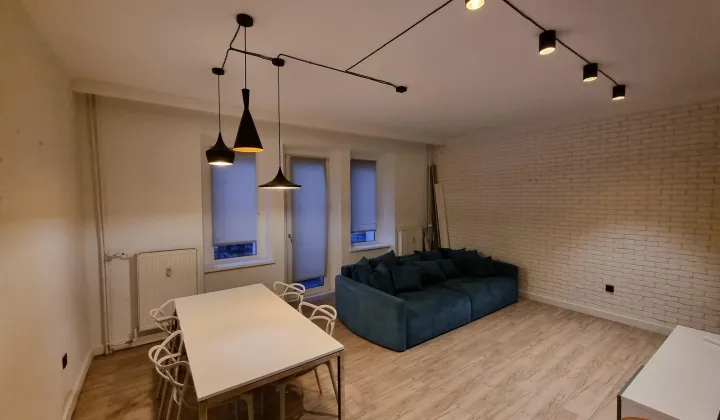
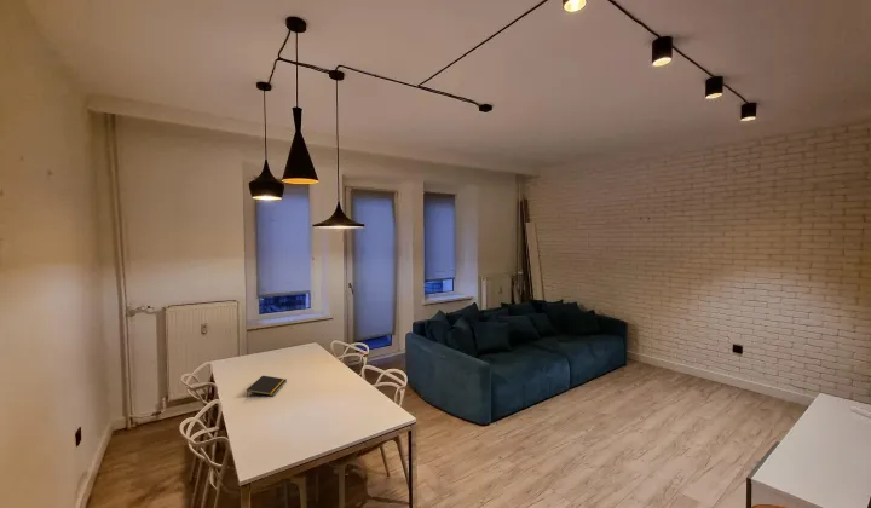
+ notepad [246,375,288,398]
